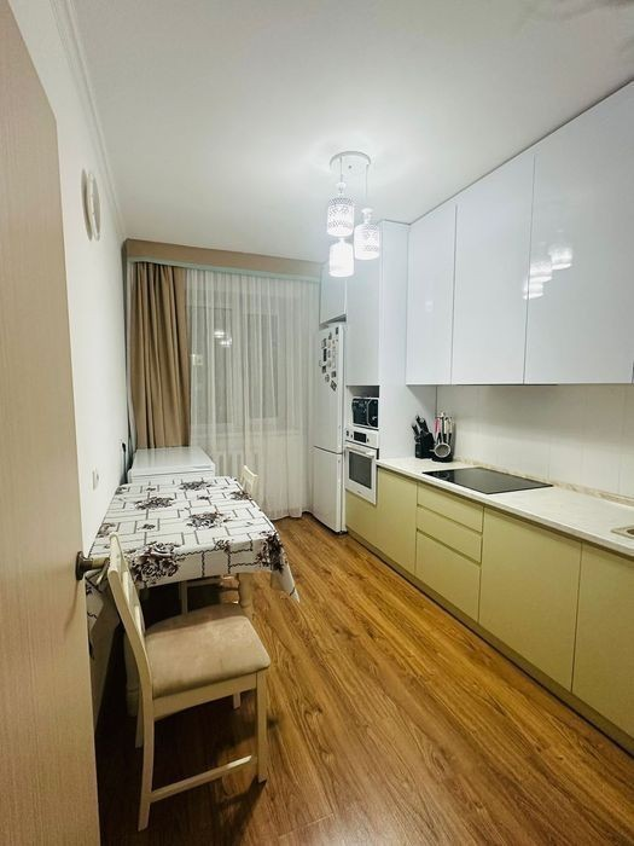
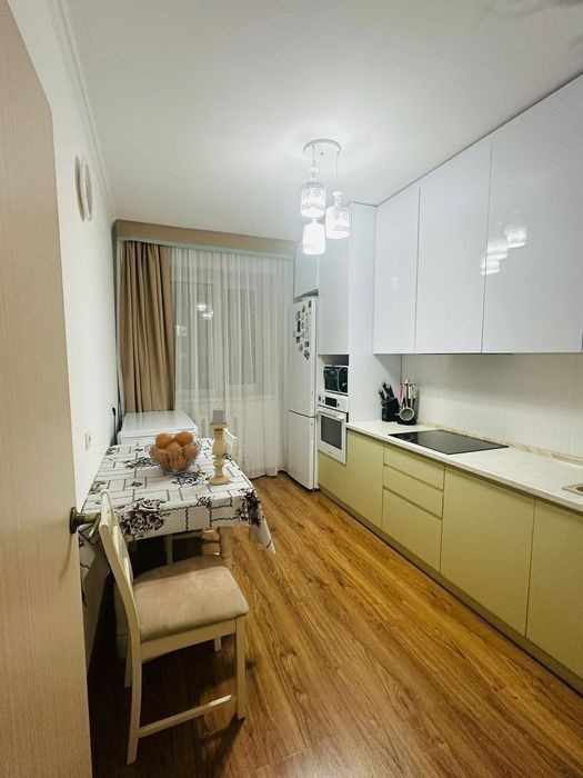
+ fruit basket [145,430,203,476]
+ candle holder [208,407,231,486]
